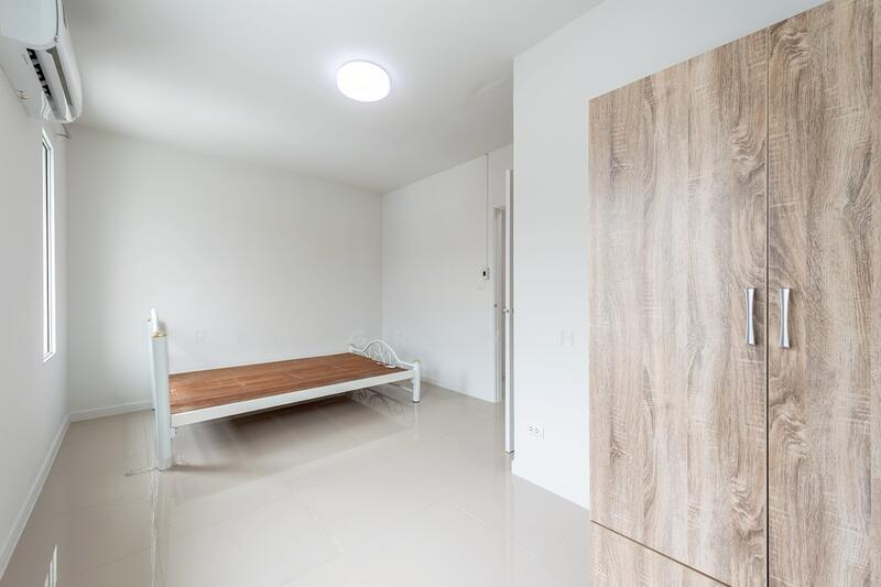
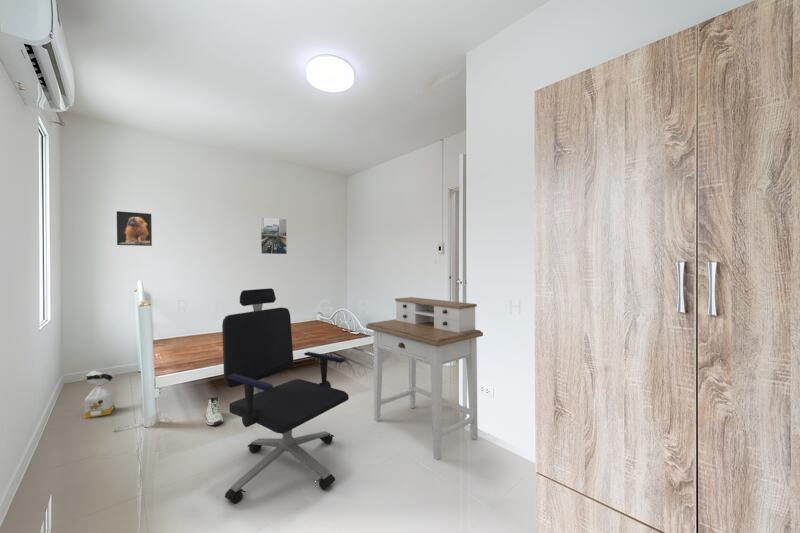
+ office chair [221,287,350,504]
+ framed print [116,210,153,247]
+ desk [365,296,484,461]
+ sneaker [205,396,224,427]
+ bag [82,370,116,420]
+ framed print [259,216,288,255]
